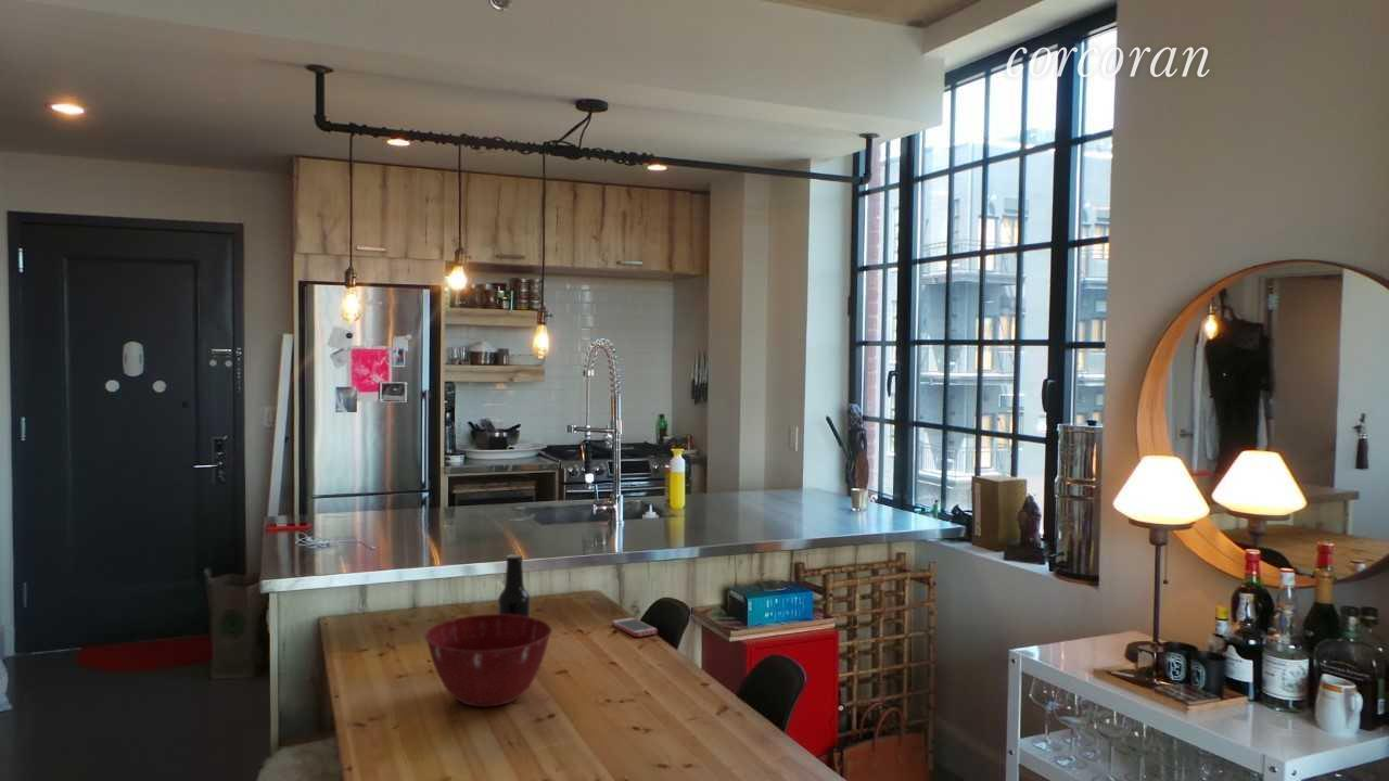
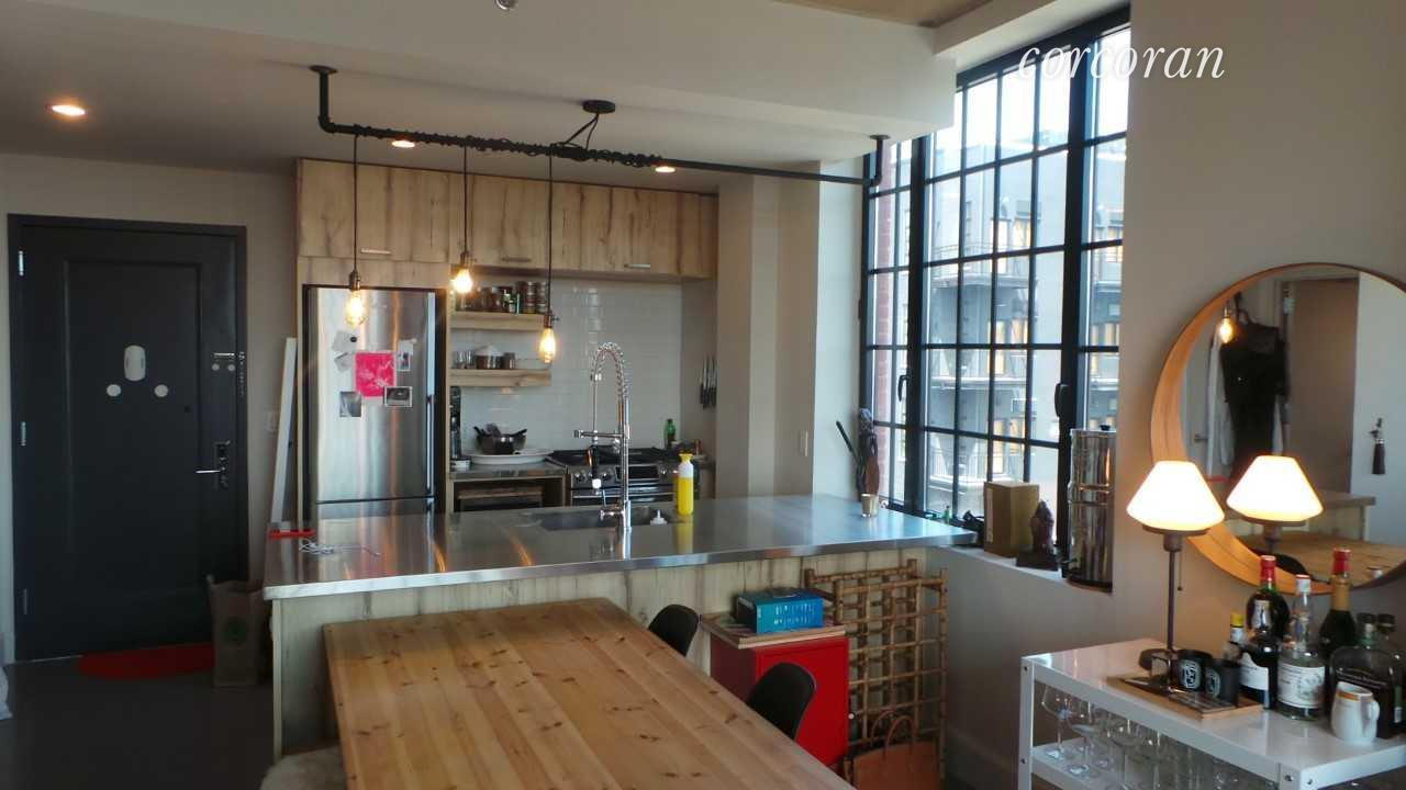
- smartphone [611,616,659,638]
- beer bottle [497,553,532,617]
- mixing bowl [424,613,553,708]
